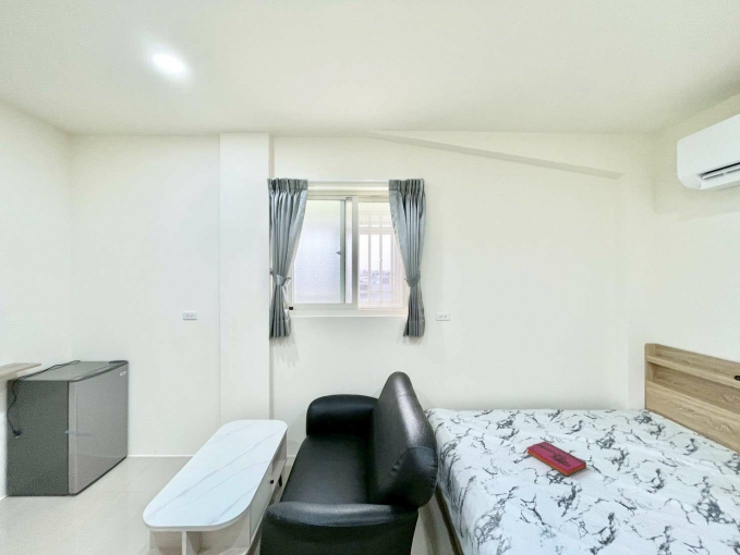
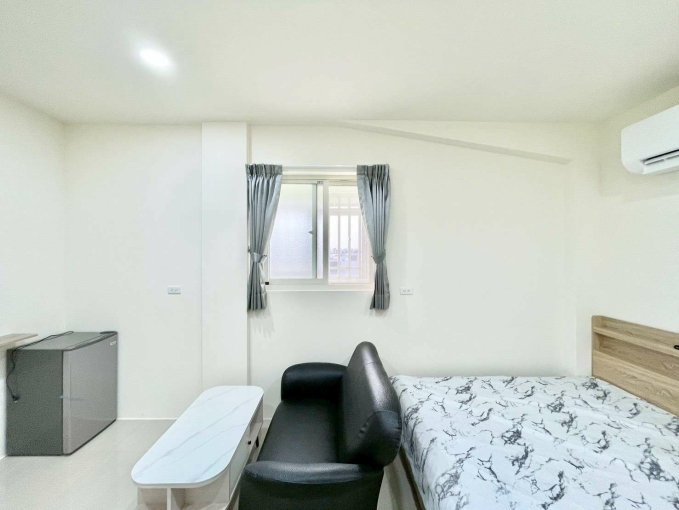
- hardback book [526,440,587,477]
